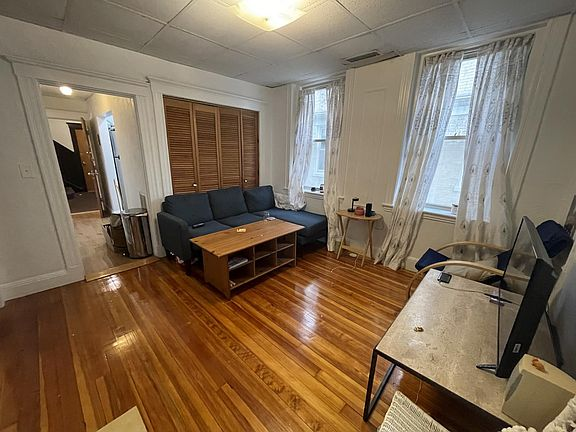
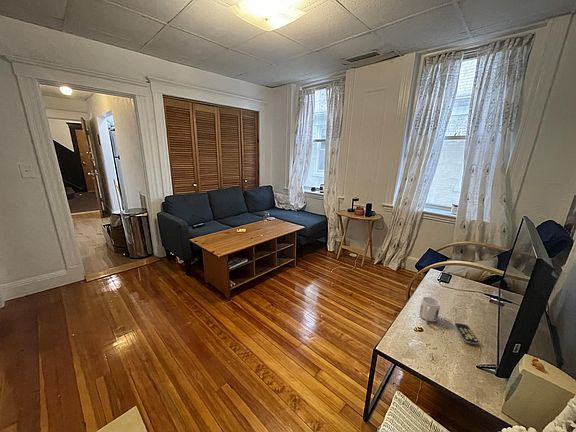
+ mug [419,296,441,322]
+ remote control [454,322,479,345]
